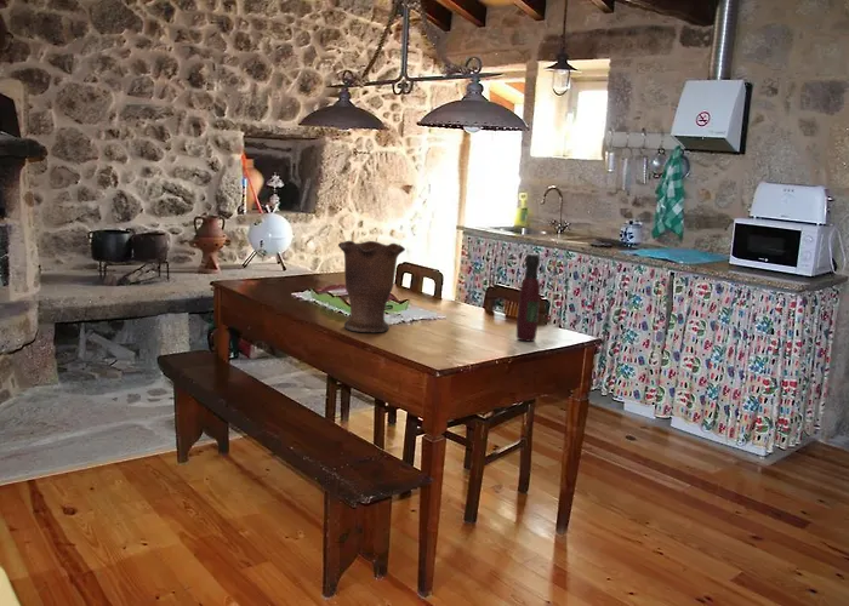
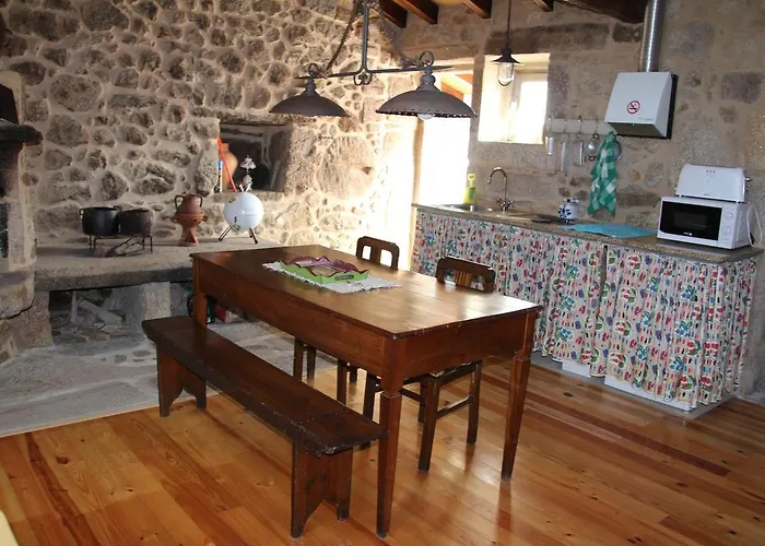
- wine bottle [515,252,541,343]
- vase [337,240,406,333]
